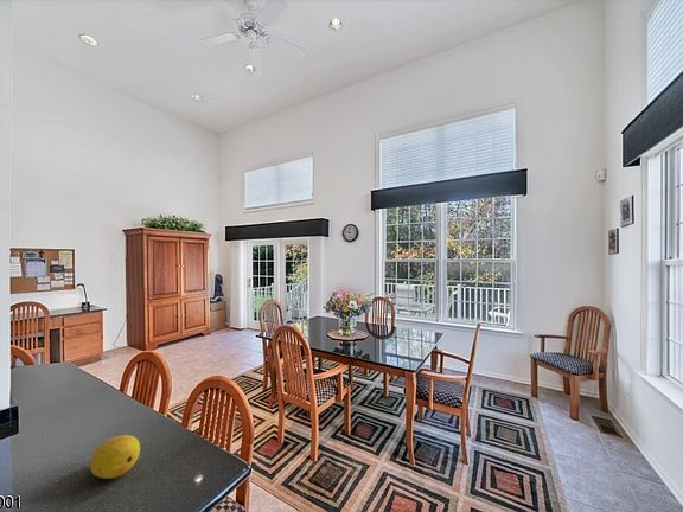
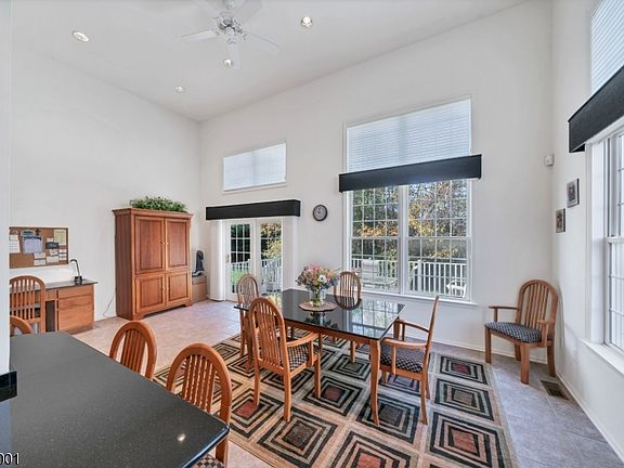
- fruit [89,434,141,480]
